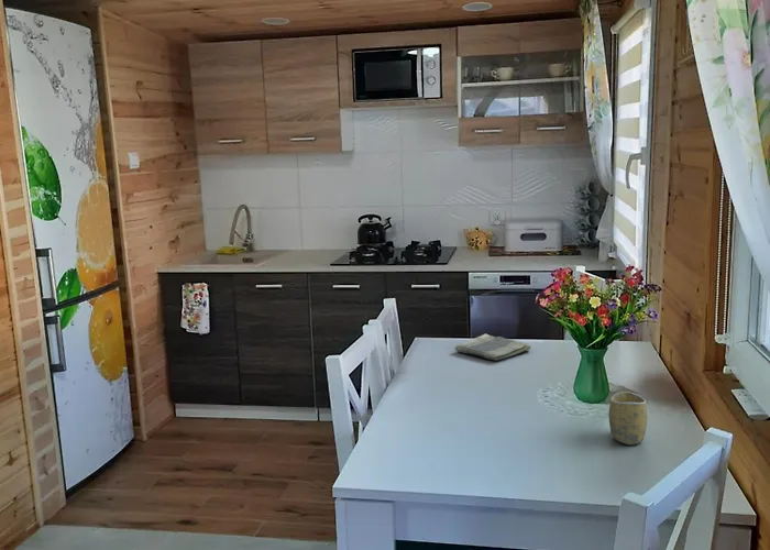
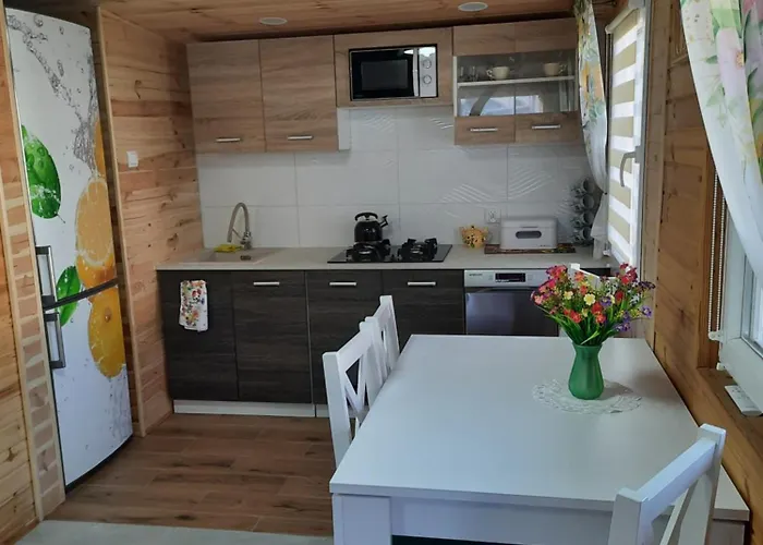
- cup [608,391,649,446]
- dish towel [454,332,531,362]
